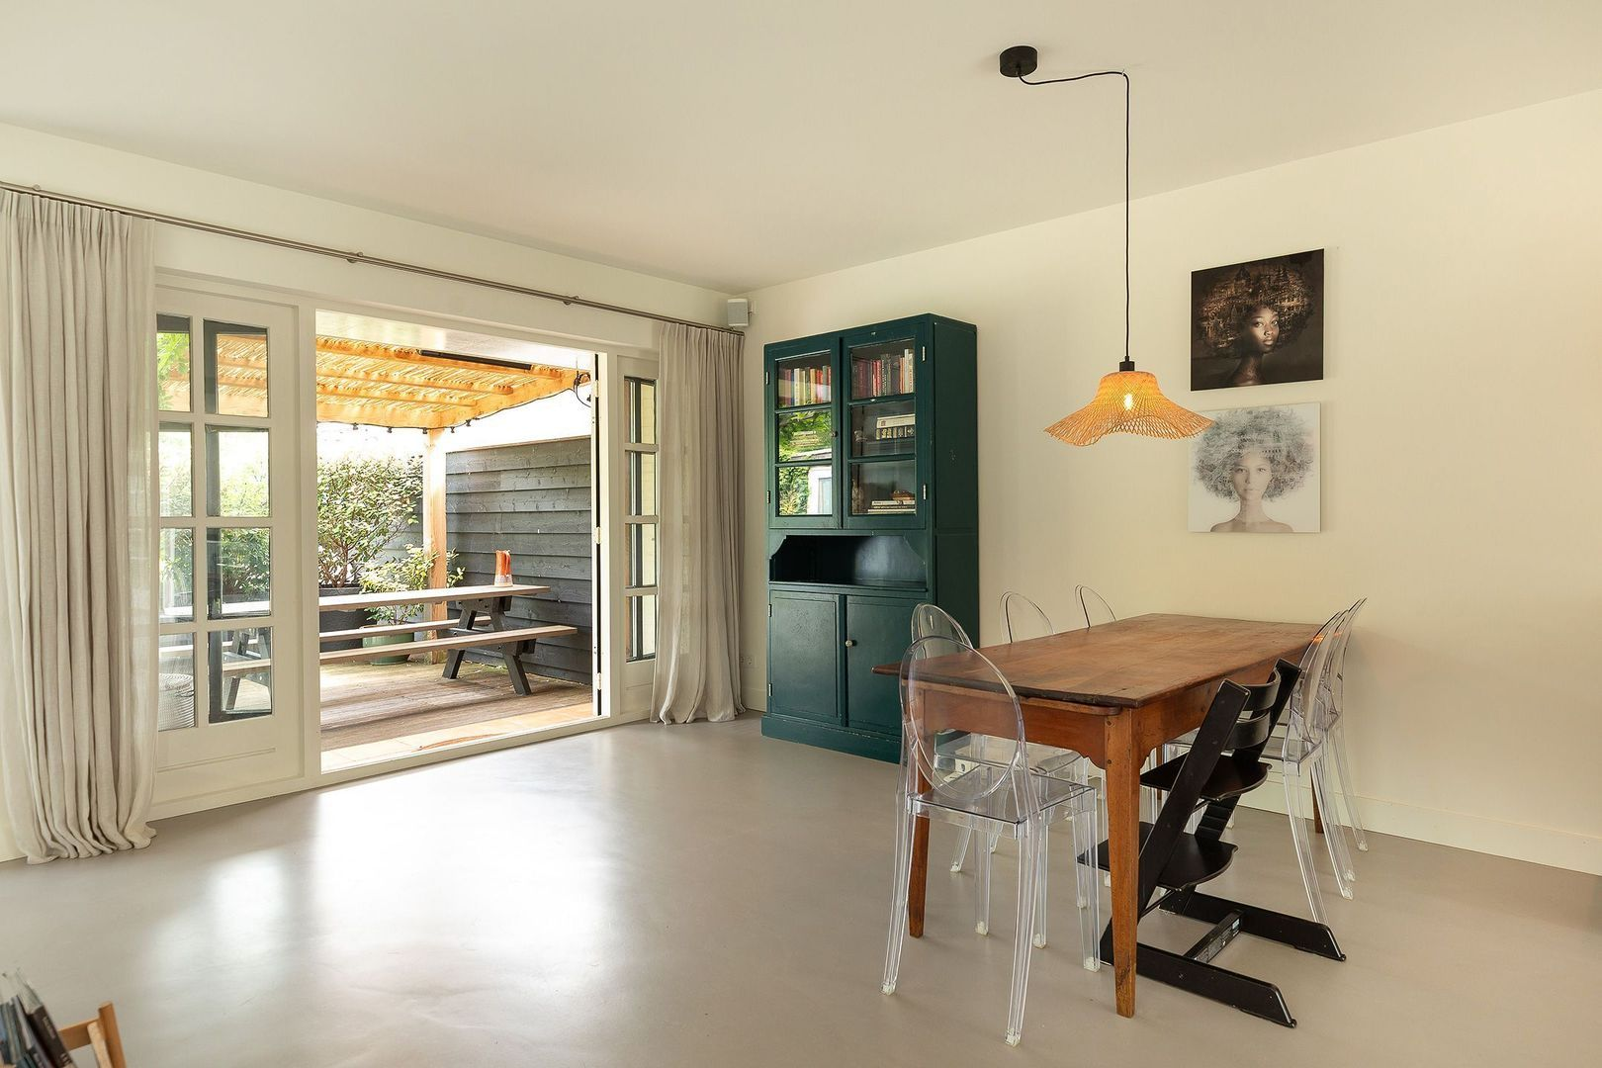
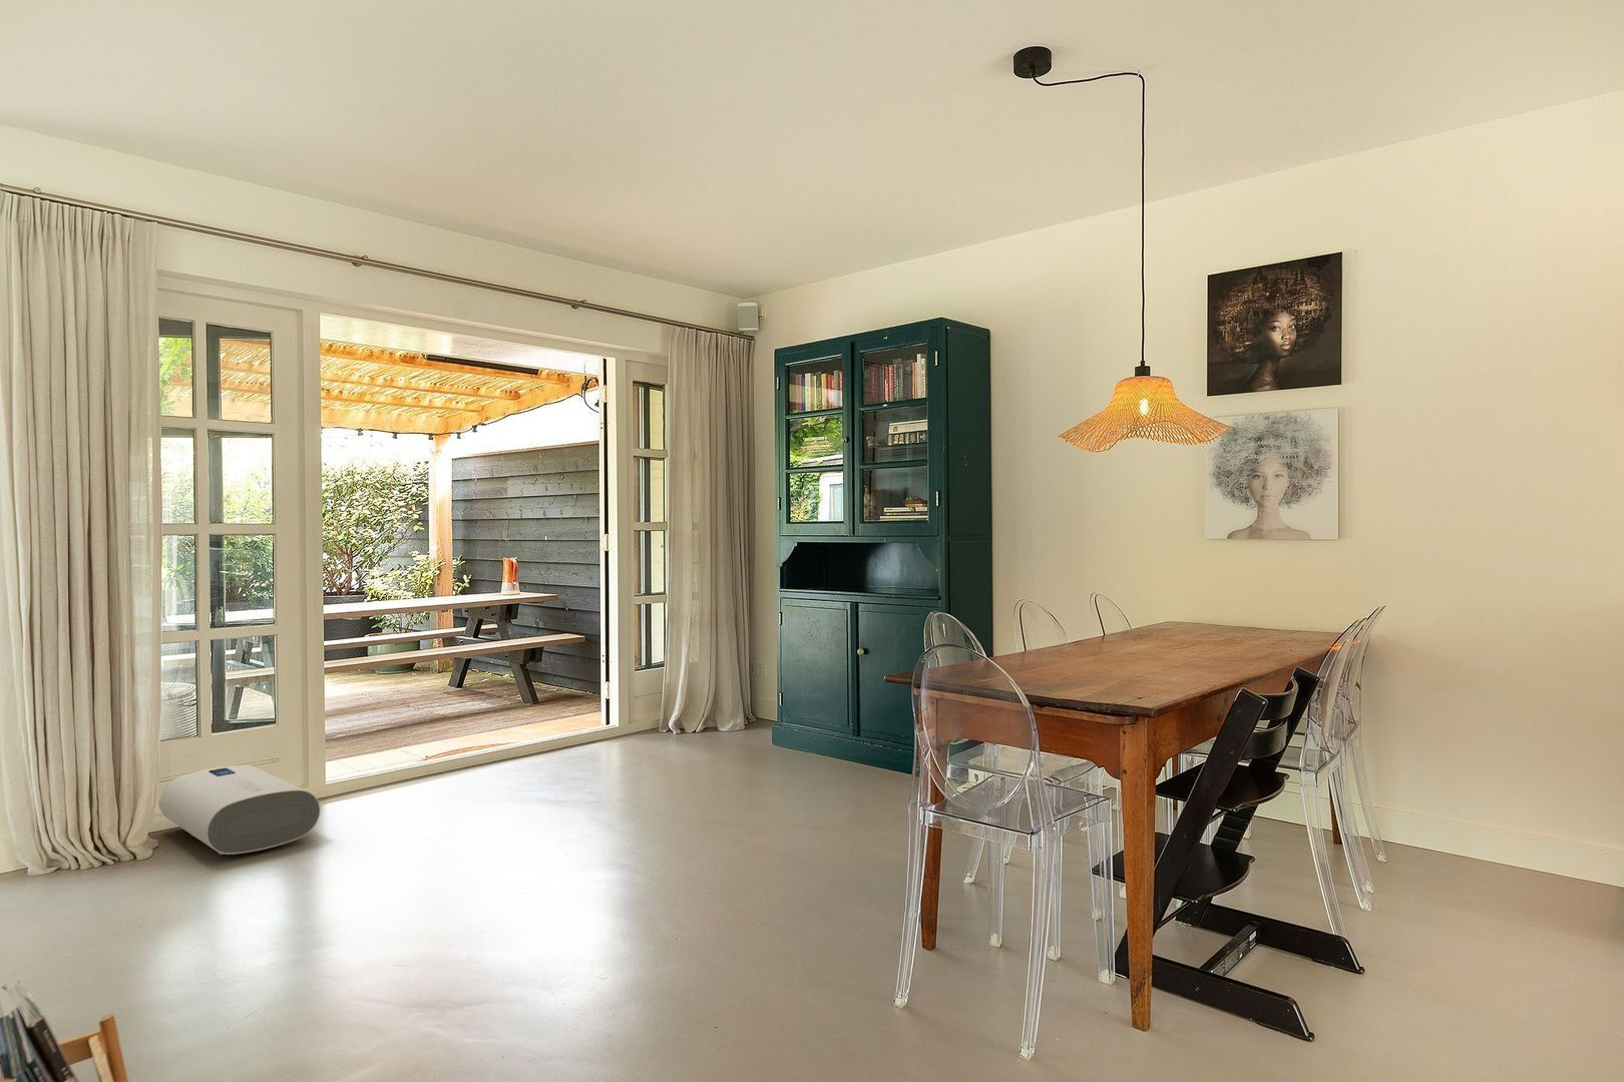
+ water heater [158,764,320,856]
